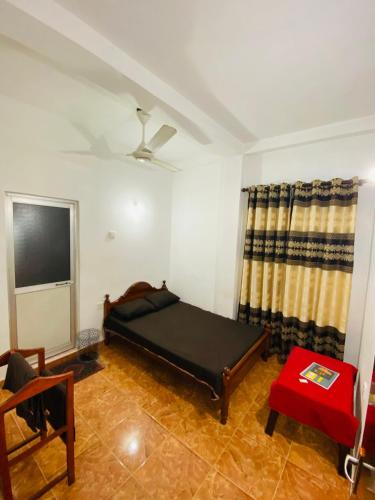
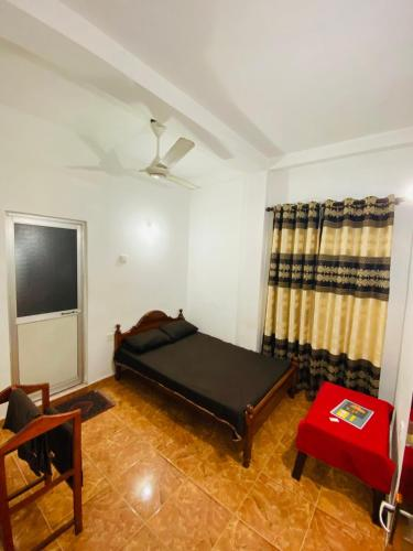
- waste bin [74,328,102,364]
